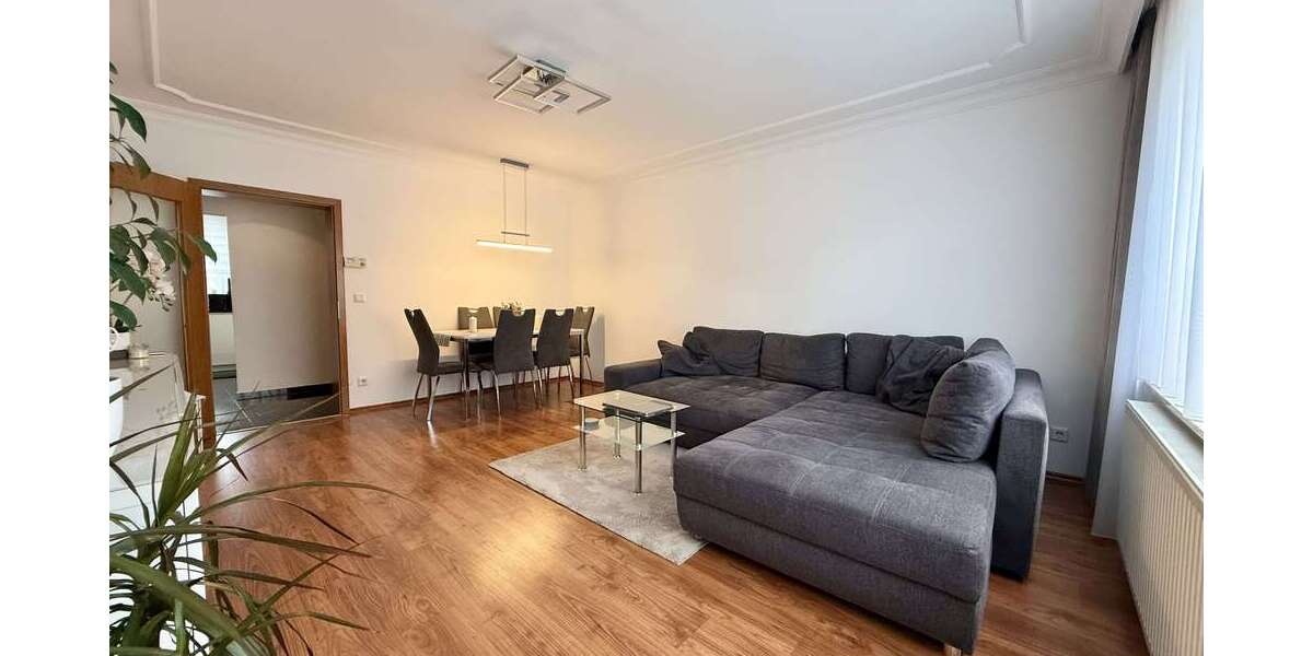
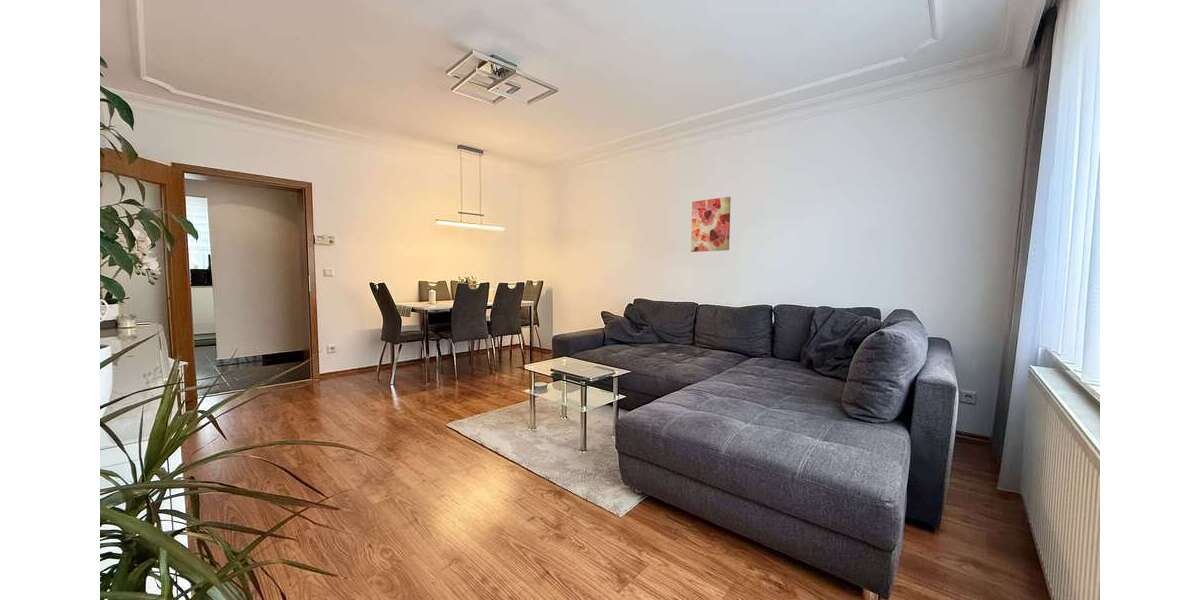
+ wall art [690,196,732,253]
